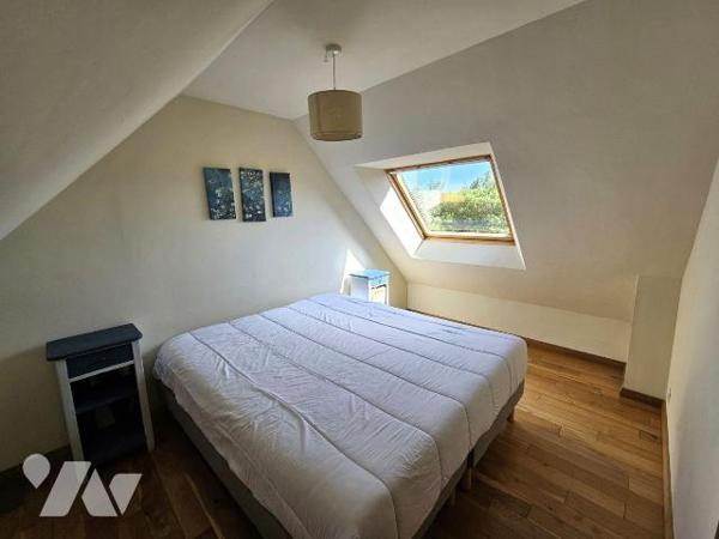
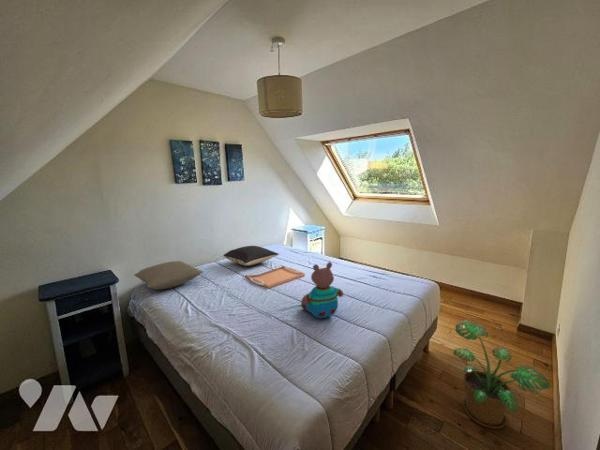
+ serving tray [245,264,306,289]
+ pillow [222,245,280,267]
+ potted plant [452,319,551,430]
+ teddy bear [300,261,344,319]
+ pillow [133,260,204,291]
